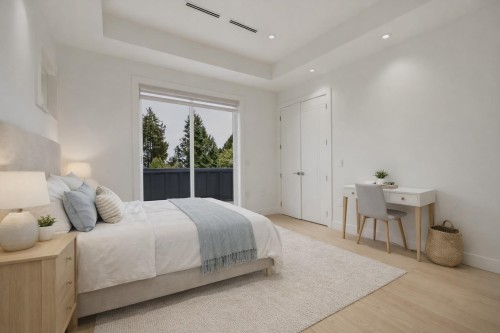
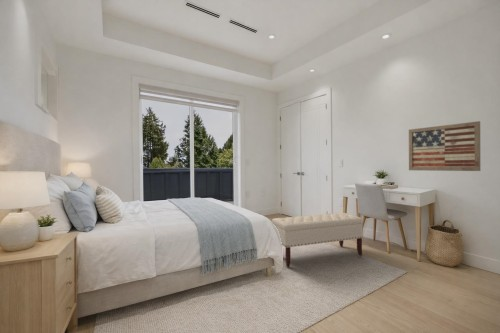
+ bench [271,212,364,268]
+ wall art [408,120,481,172]
